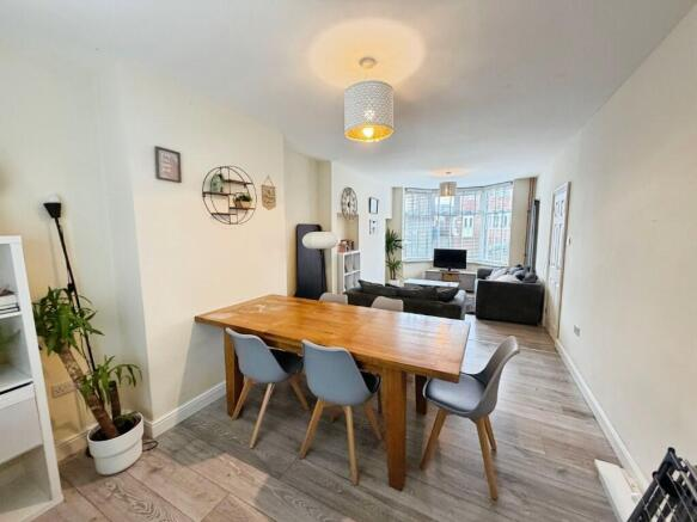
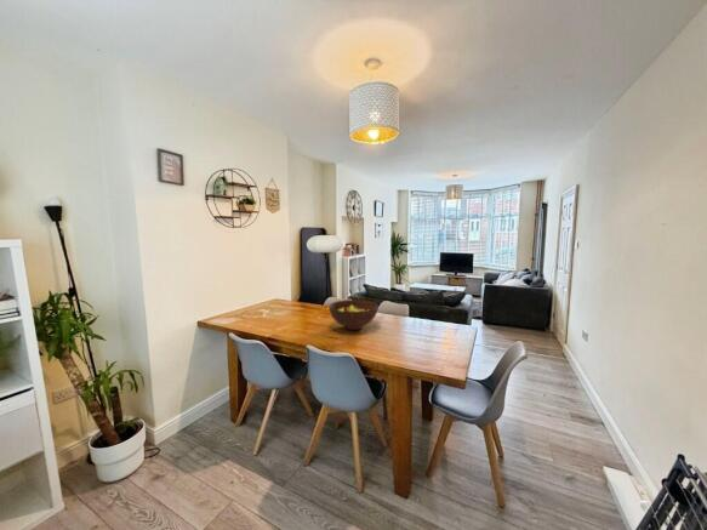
+ fruit bowl [327,298,380,331]
